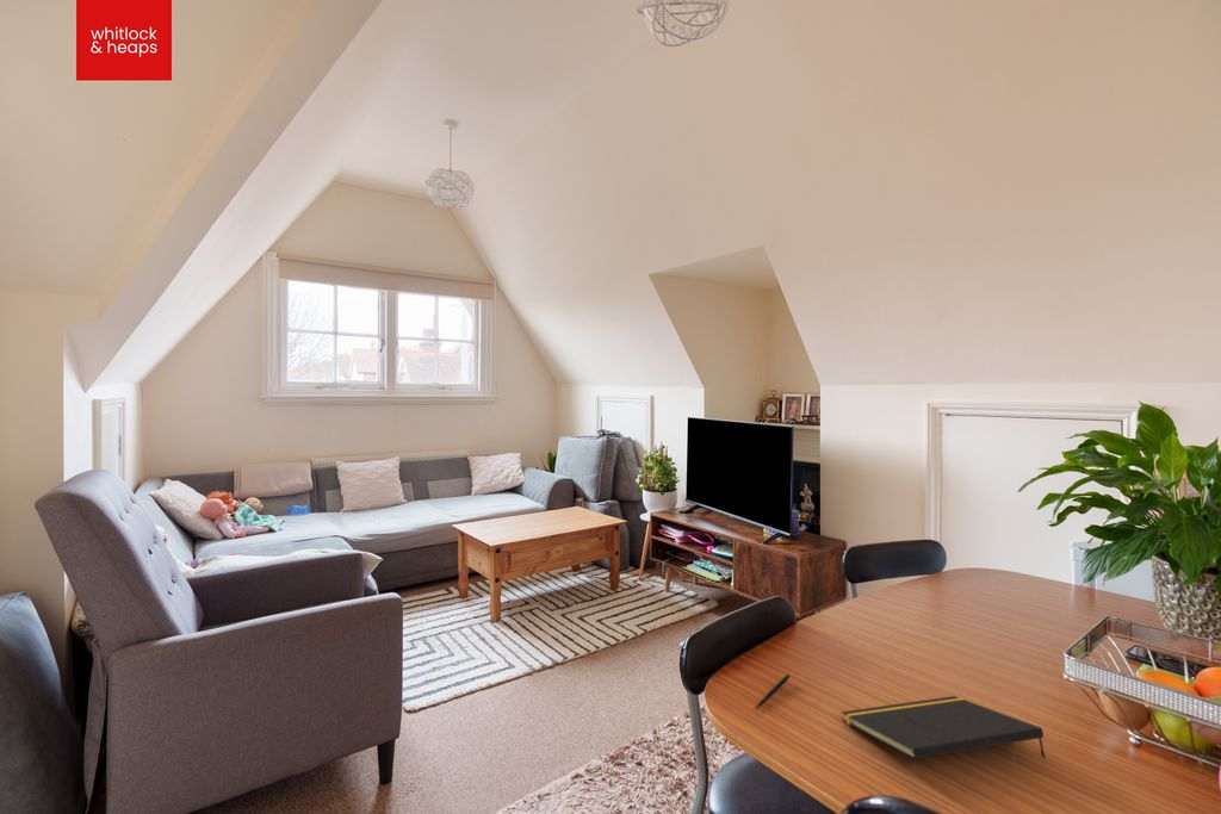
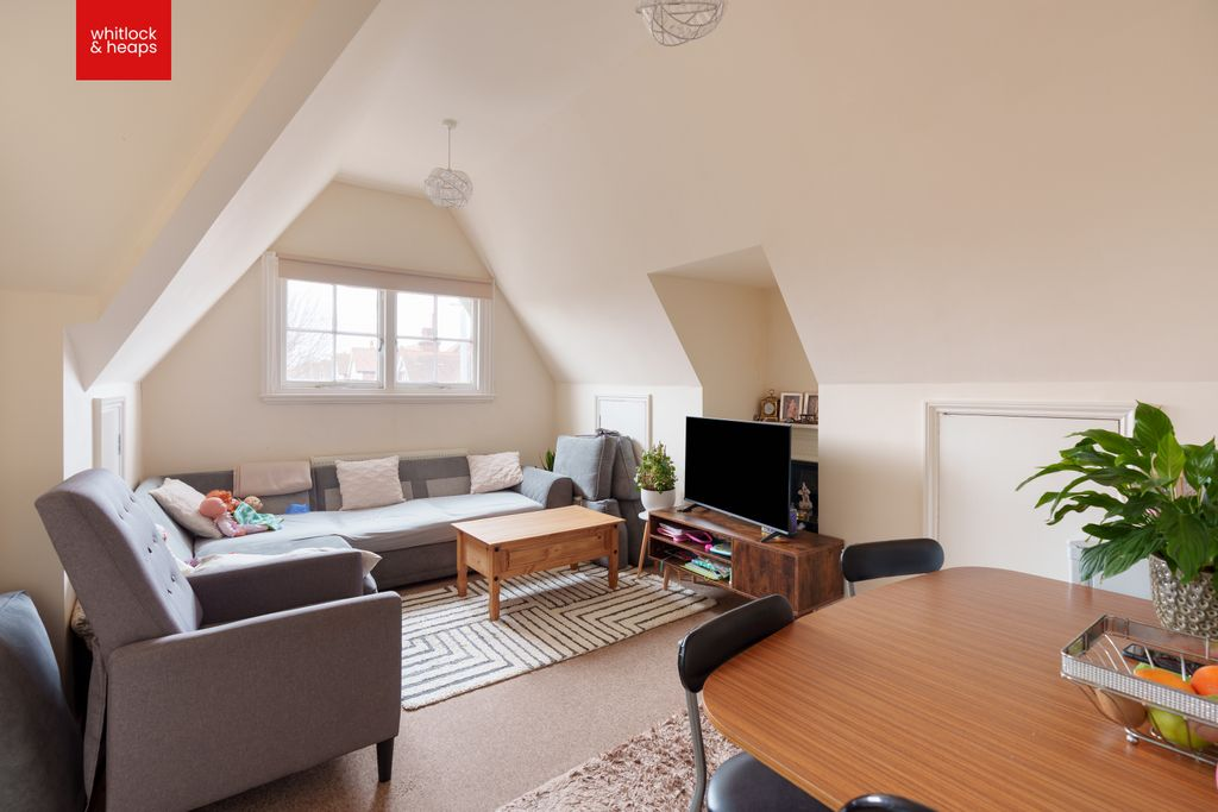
- pen [755,673,791,710]
- notepad [841,695,1047,760]
